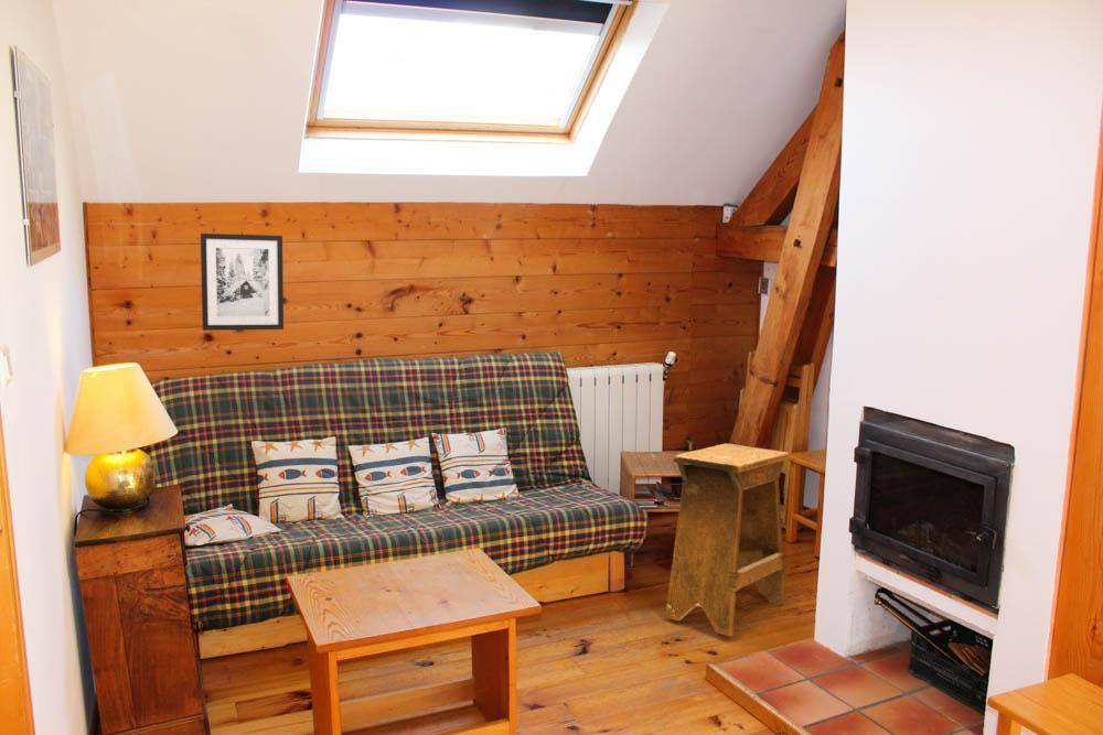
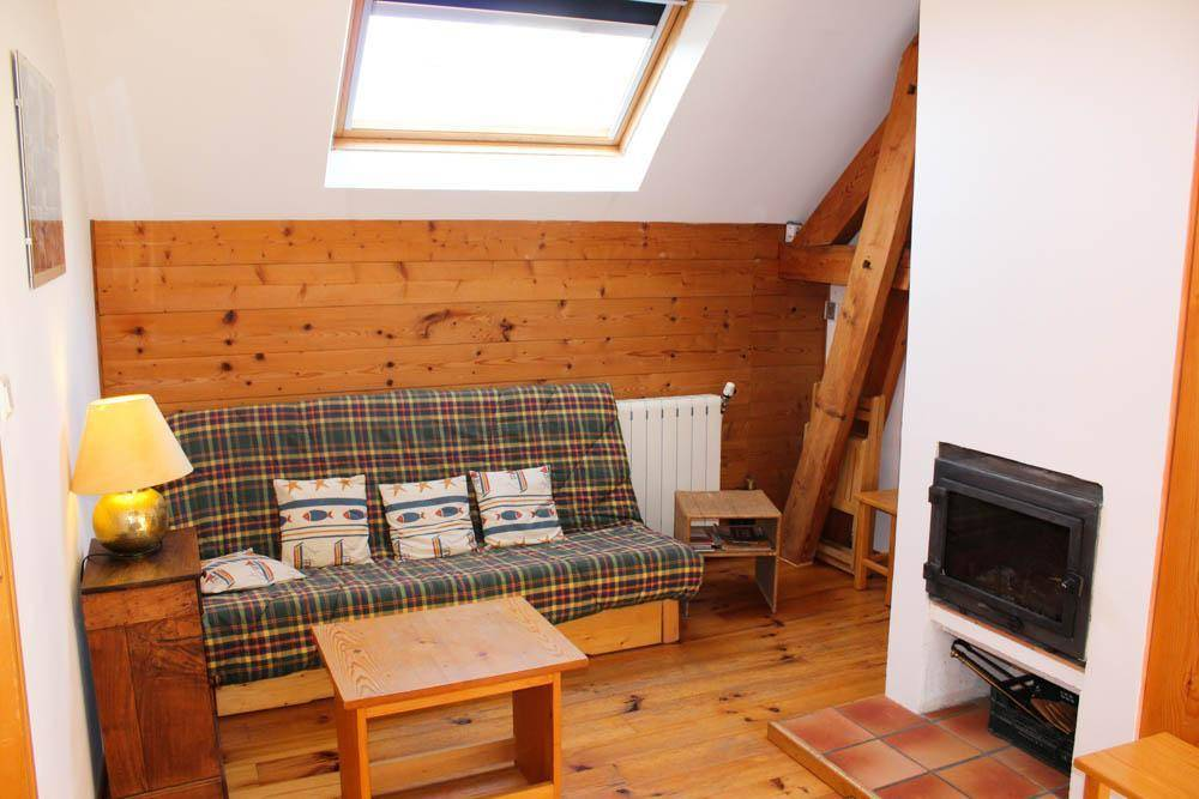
- wall art [200,233,285,332]
- stool [665,443,791,637]
